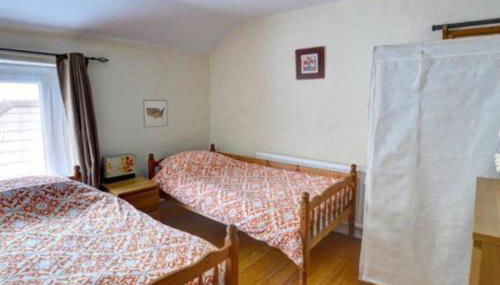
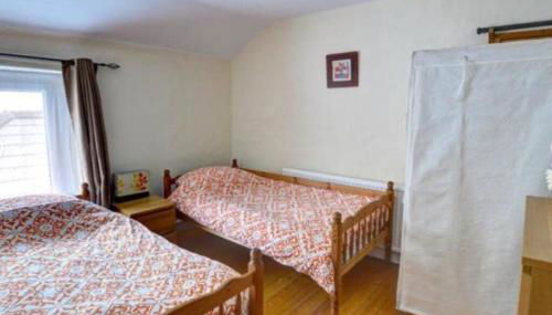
- wall art [142,99,169,129]
